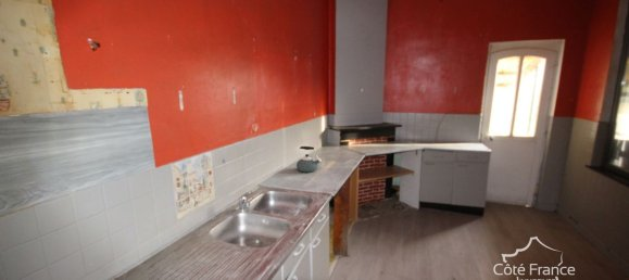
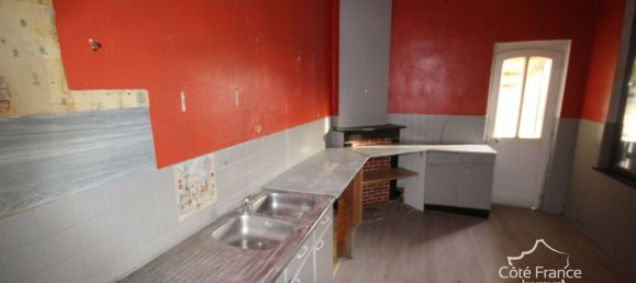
- kettle [295,145,323,174]
